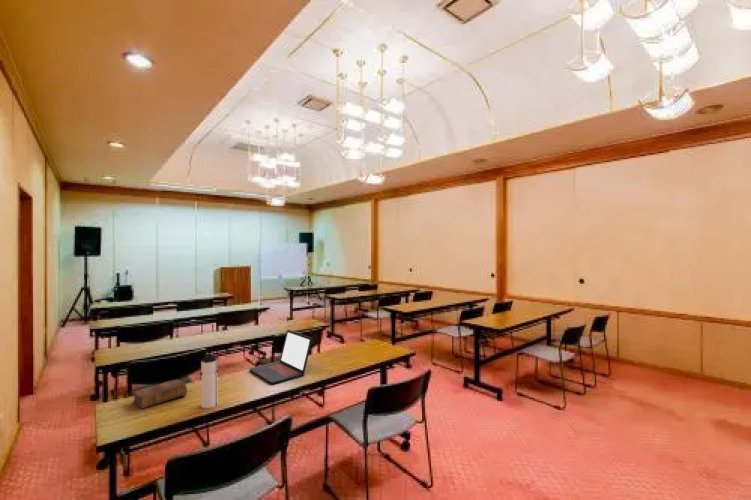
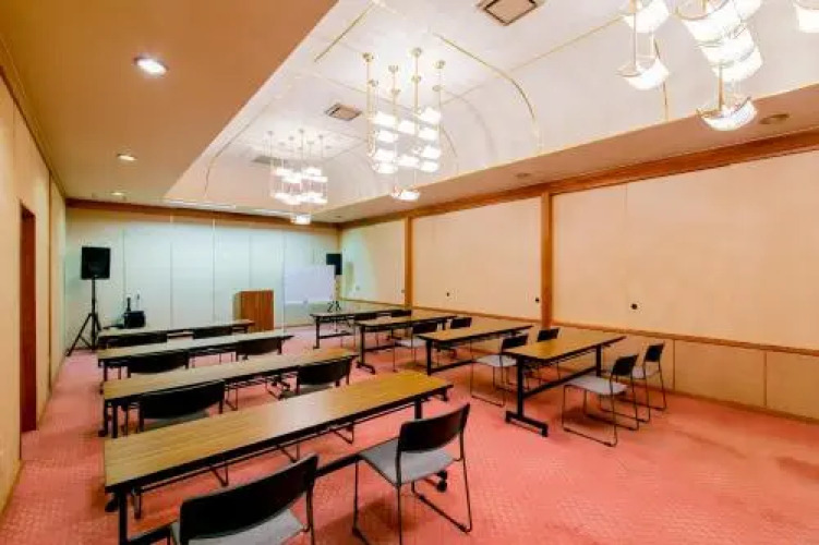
- book [132,379,188,410]
- laptop [248,329,313,385]
- water bottle [200,352,218,409]
